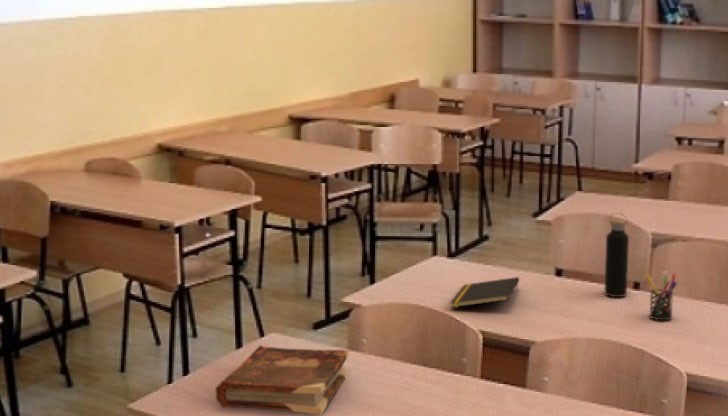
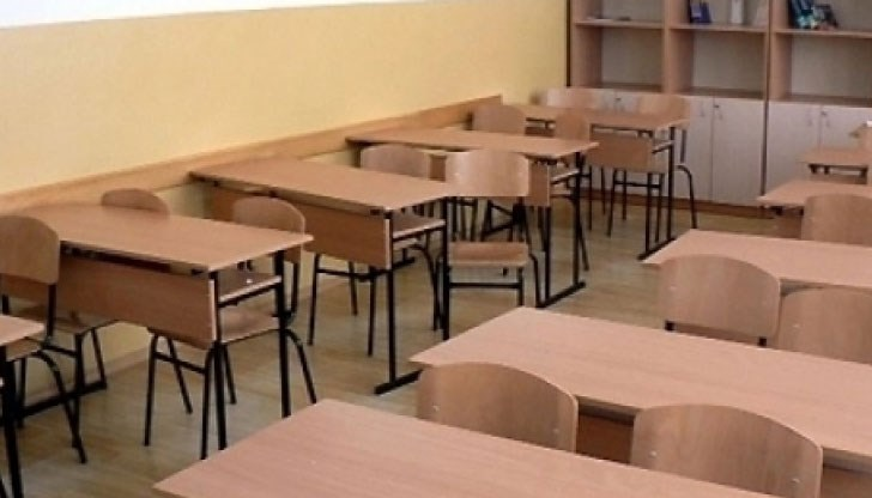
- pen holder [646,273,678,321]
- notepad [449,276,520,309]
- book [215,344,350,416]
- water bottle [603,212,630,298]
